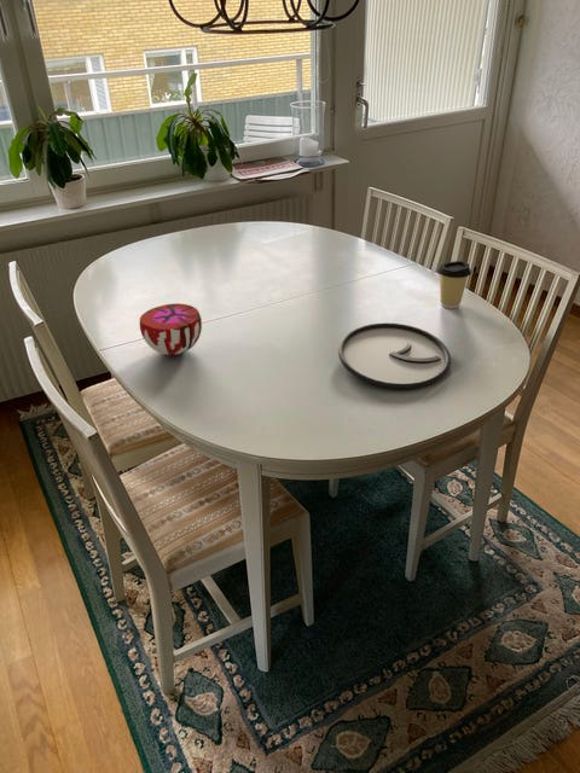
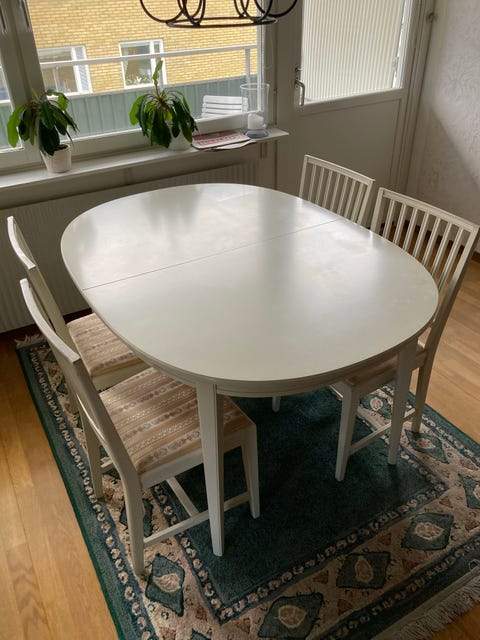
- coffee cup [436,260,472,309]
- plate [337,321,452,390]
- decorative bowl [139,302,203,356]
